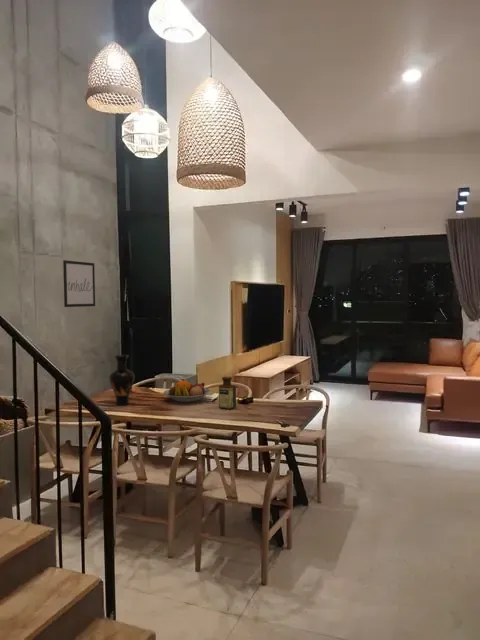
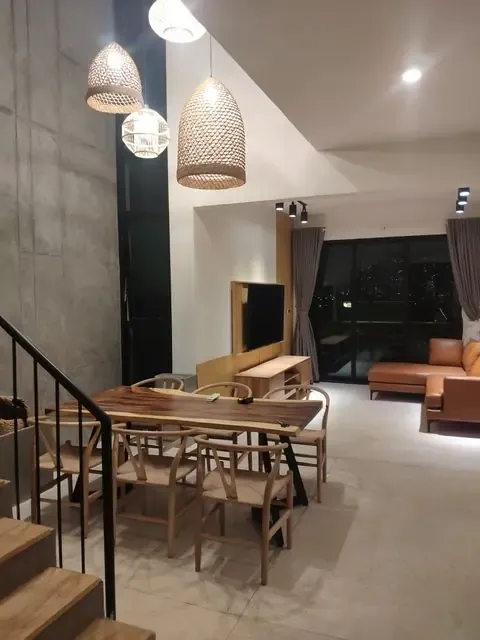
- wall art [62,259,96,308]
- fruit bowl [163,380,212,403]
- bottle [218,375,237,410]
- vase [108,354,135,406]
